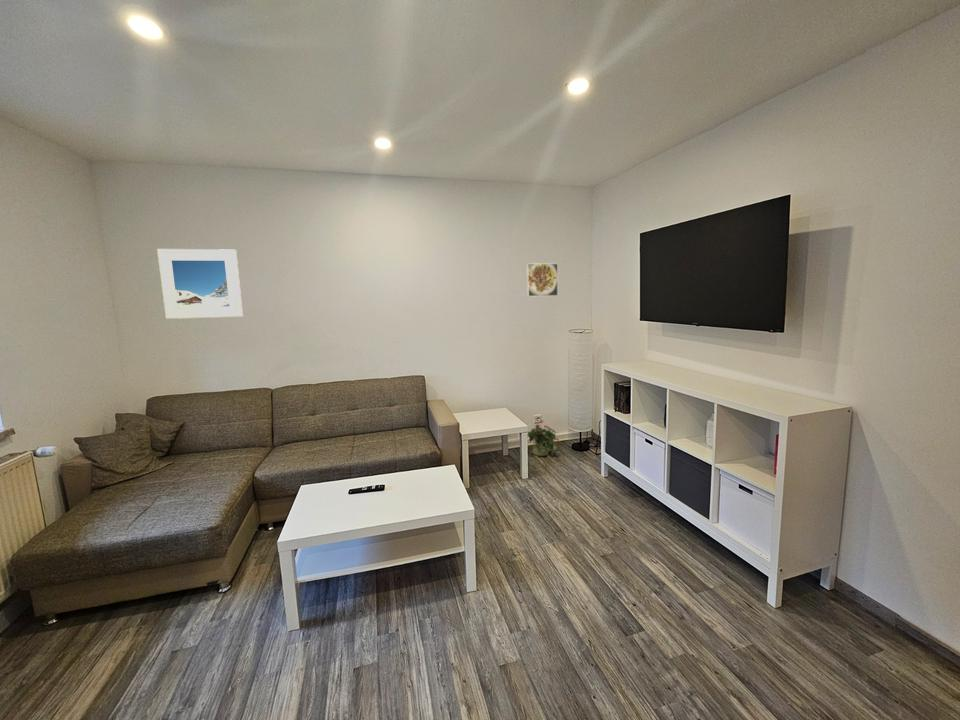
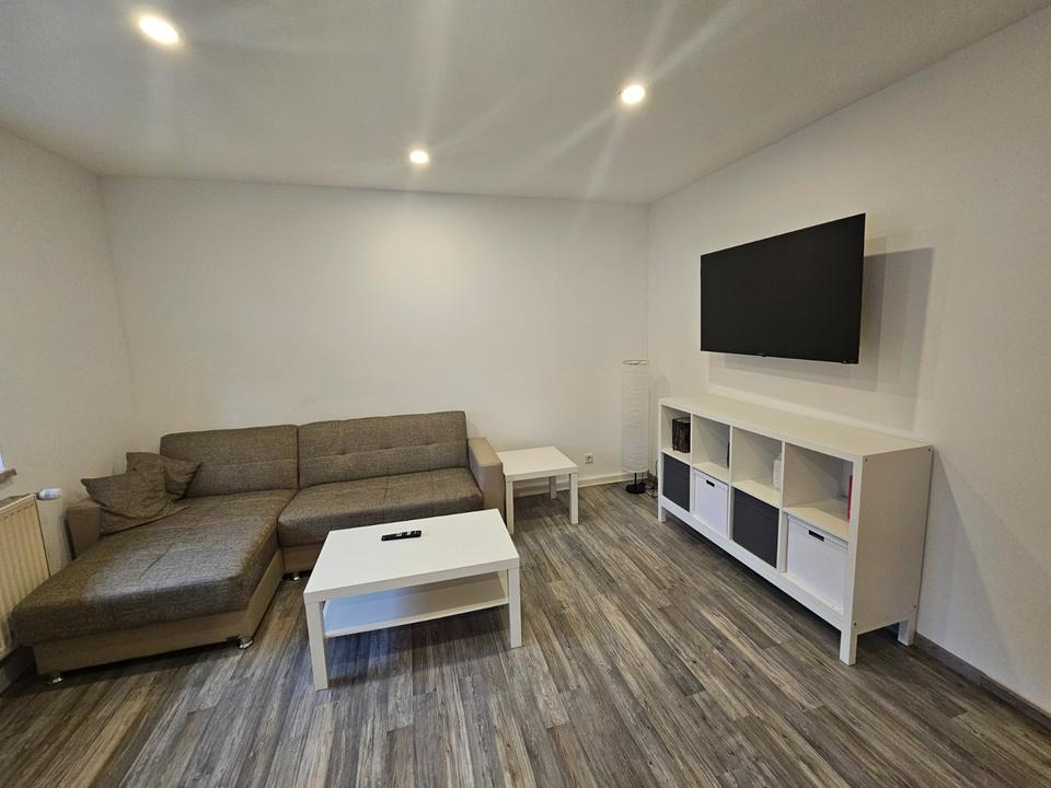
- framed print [156,248,244,320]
- potted plant [527,420,561,457]
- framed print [526,262,559,298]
